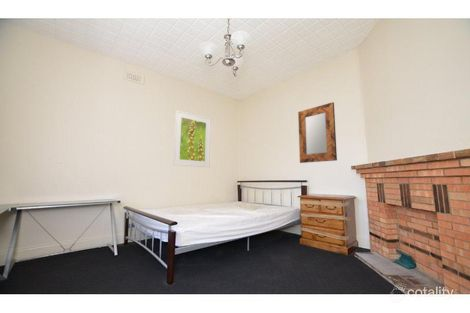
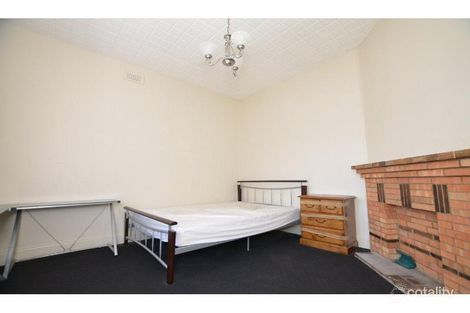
- home mirror [297,101,338,164]
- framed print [172,109,212,168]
